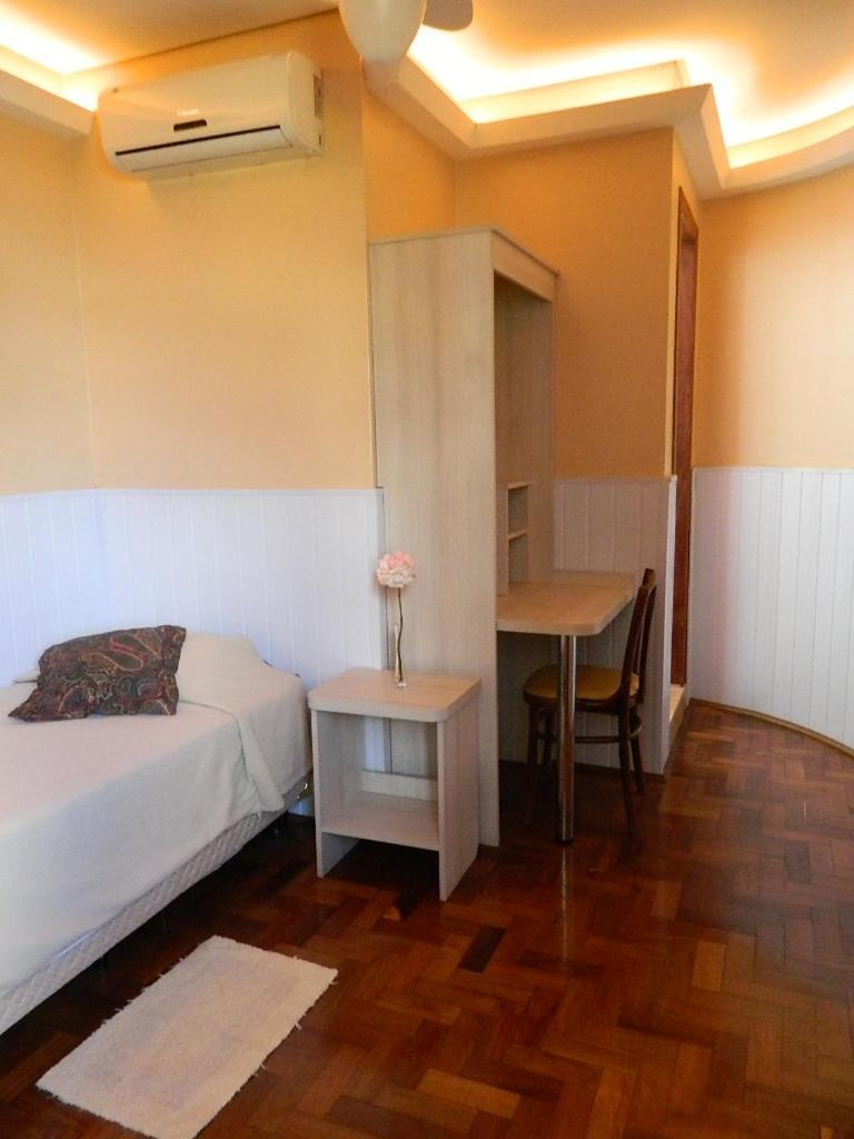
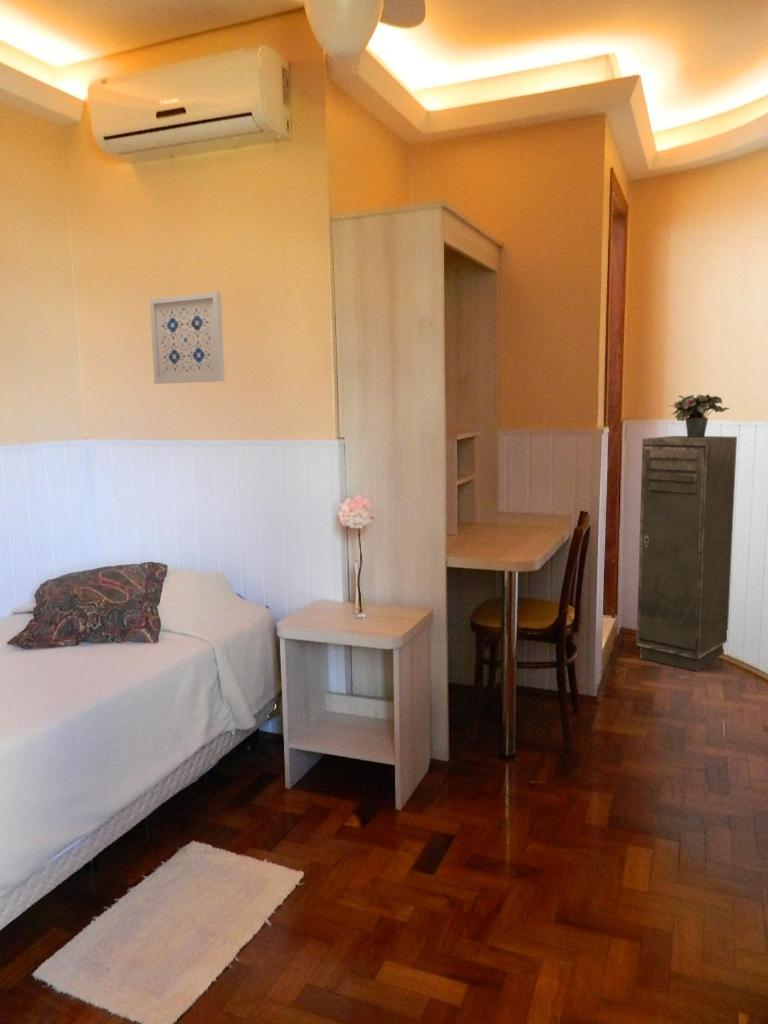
+ storage cabinet [635,435,738,672]
+ potted plant [667,393,731,438]
+ wall art [149,291,226,385]
